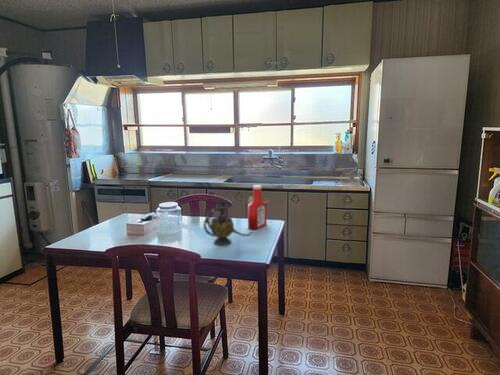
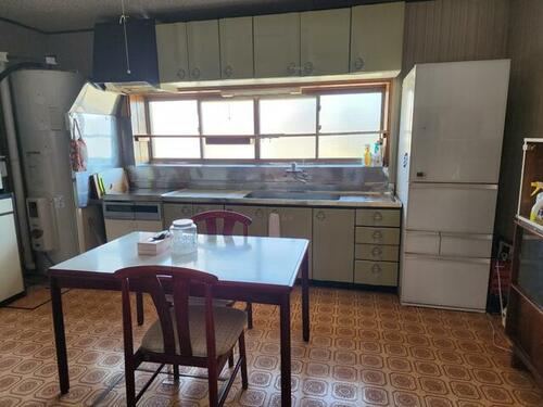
- soap bottle [247,184,268,230]
- teapot [202,198,254,246]
